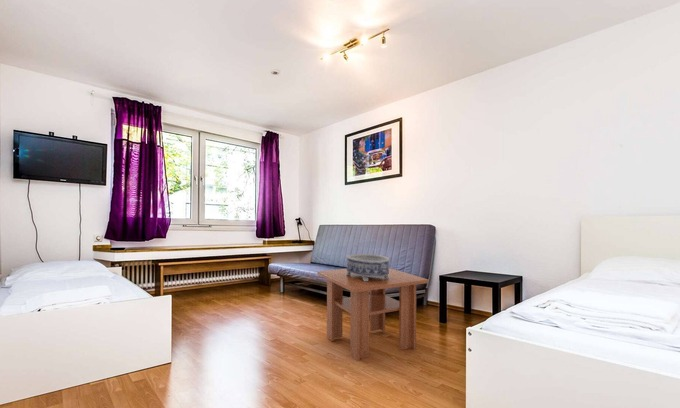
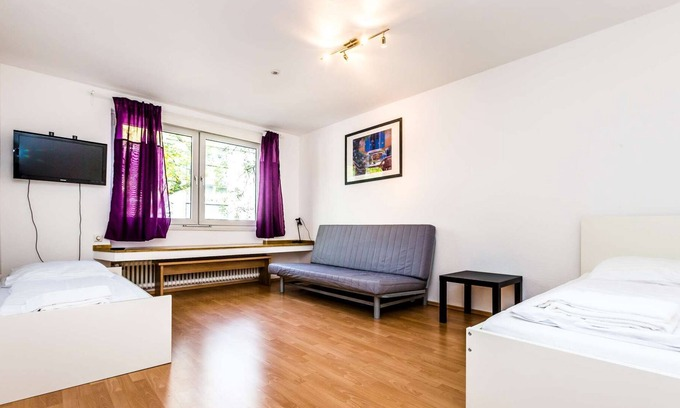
- decorative bowl [346,253,390,281]
- coffee table [316,267,429,362]
